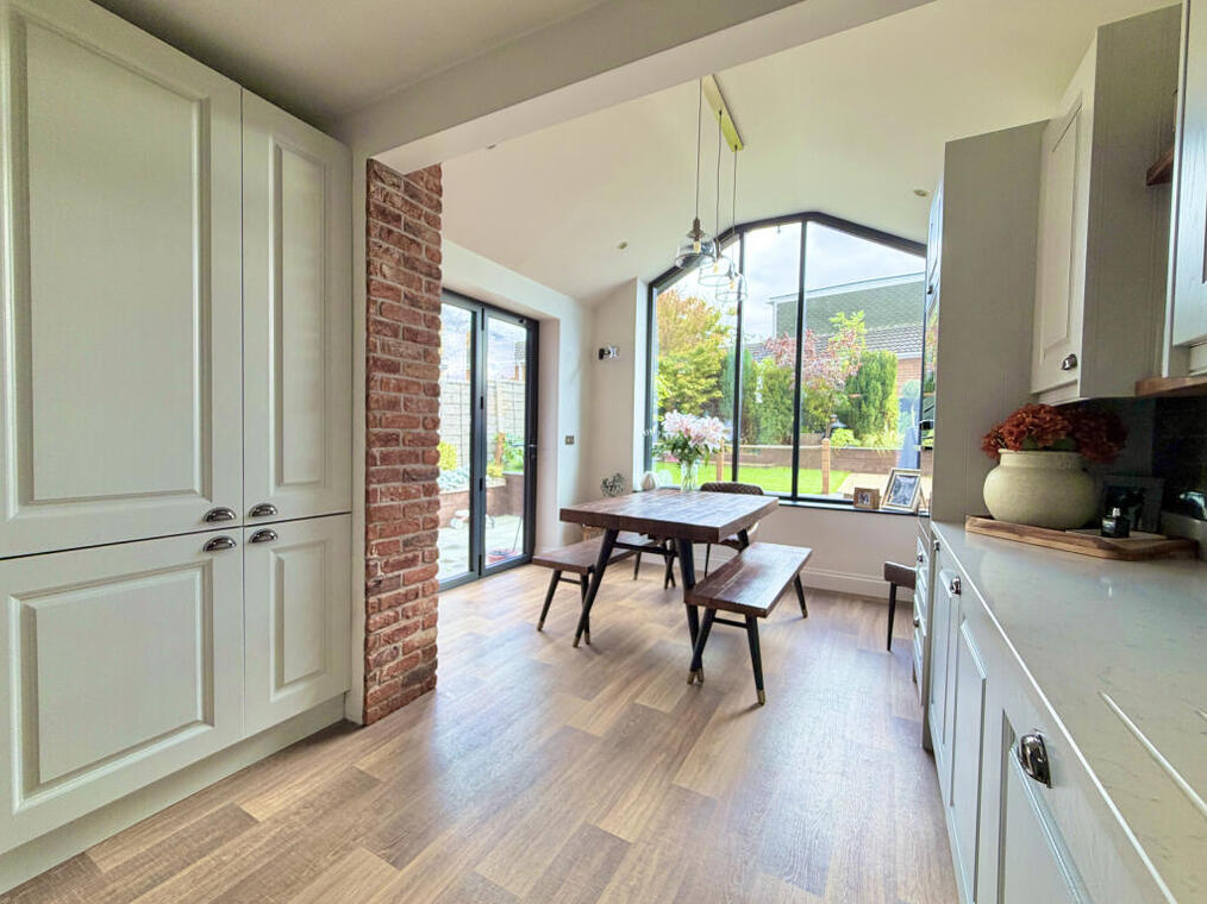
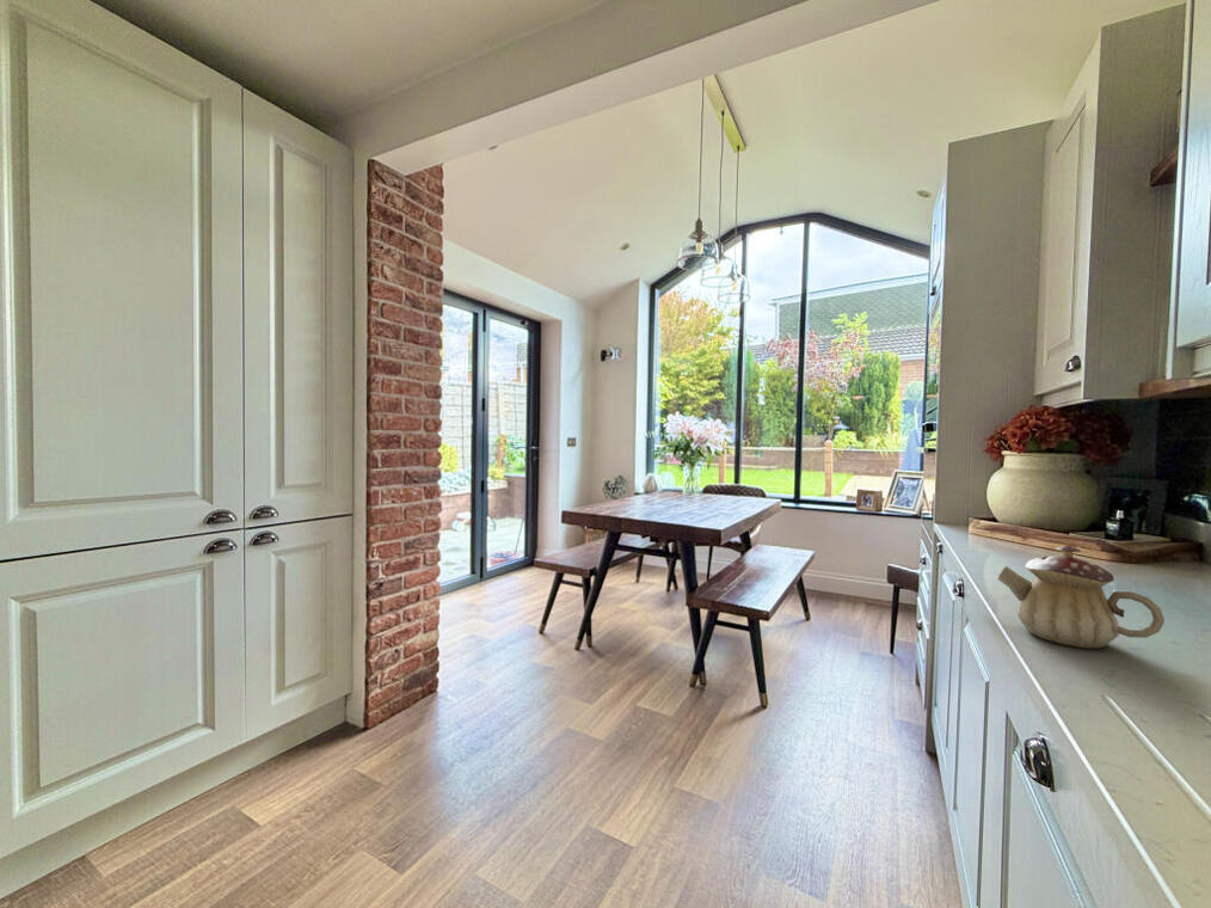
+ teapot [997,544,1166,650]
